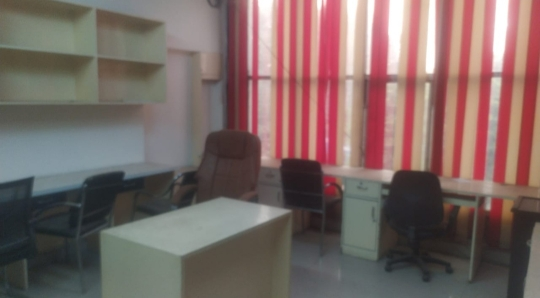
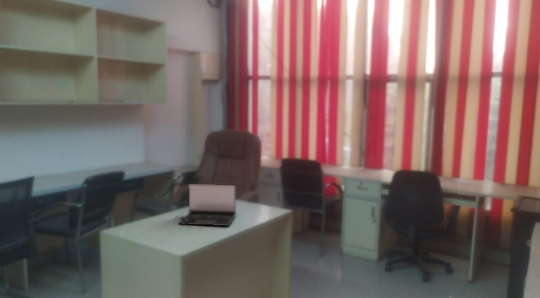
+ laptop [176,183,237,227]
